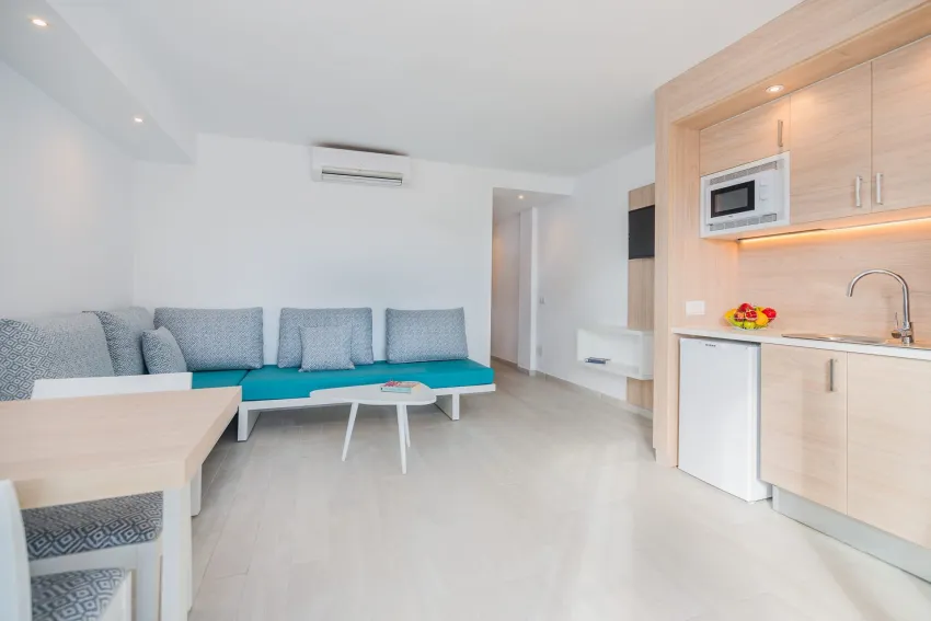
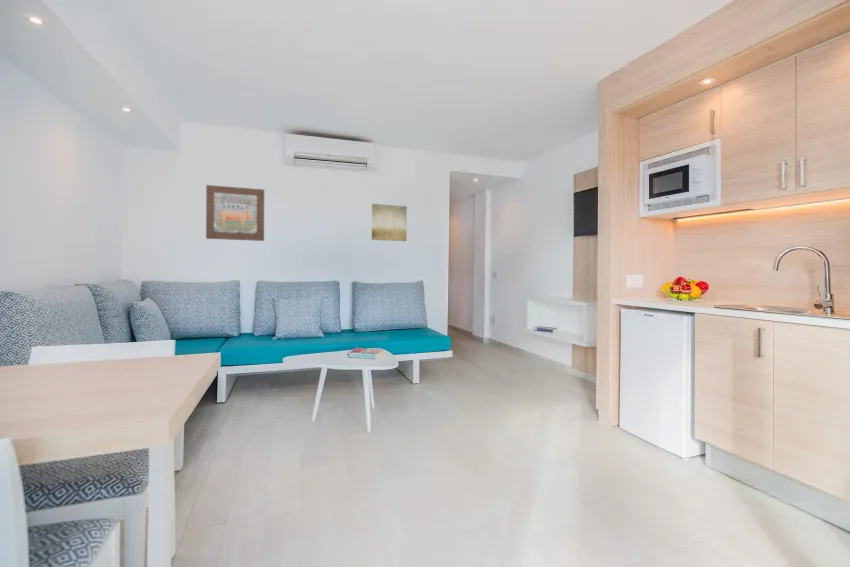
+ wall art [205,184,265,242]
+ wall art [371,203,408,242]
